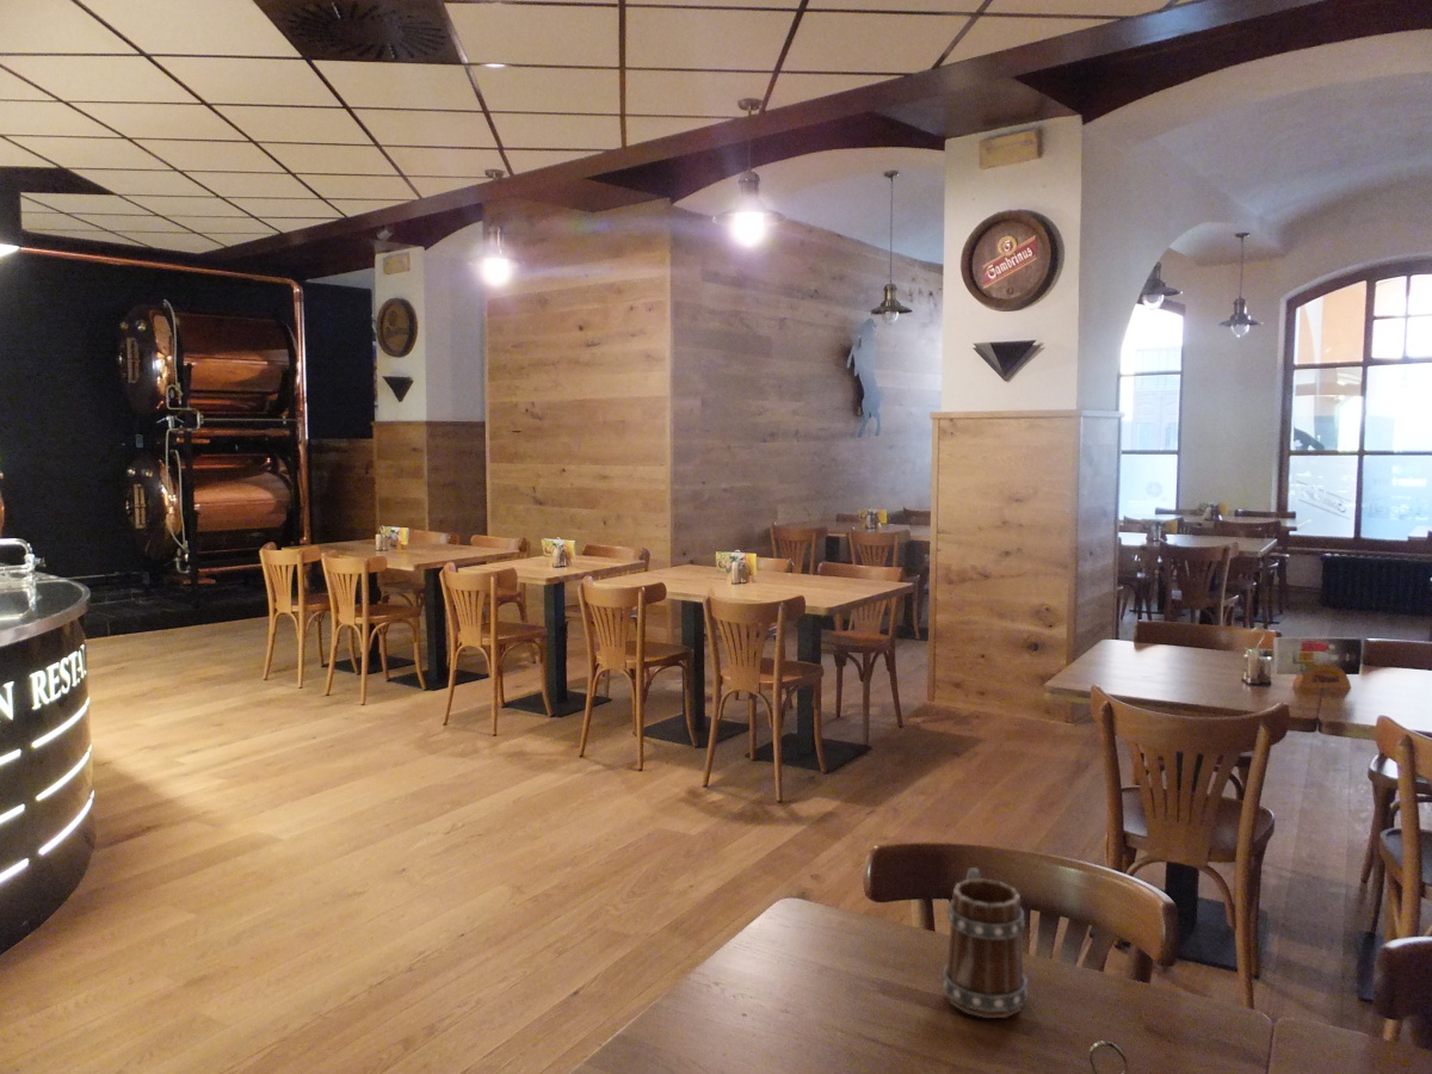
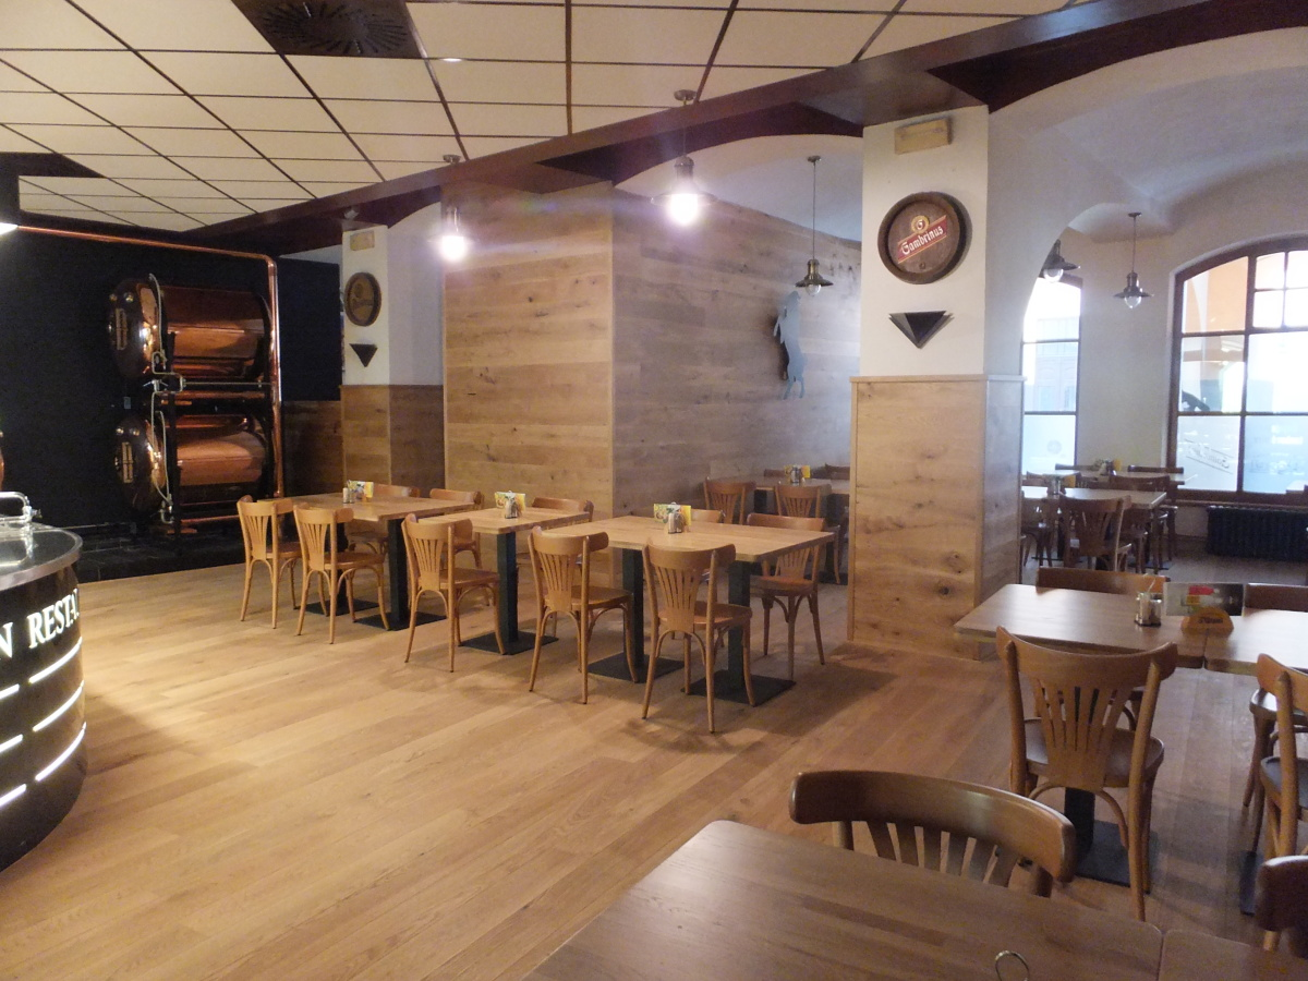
- beer mug [940,866,1029,1019]
